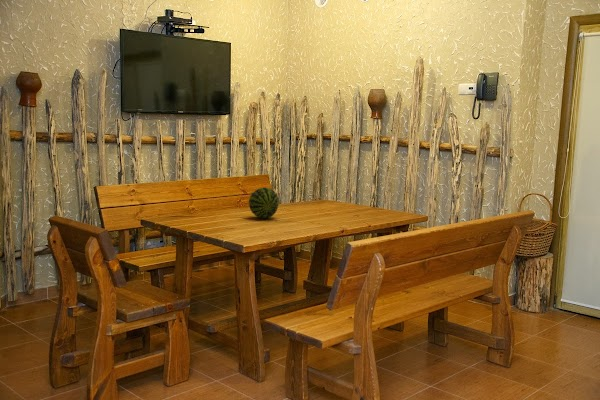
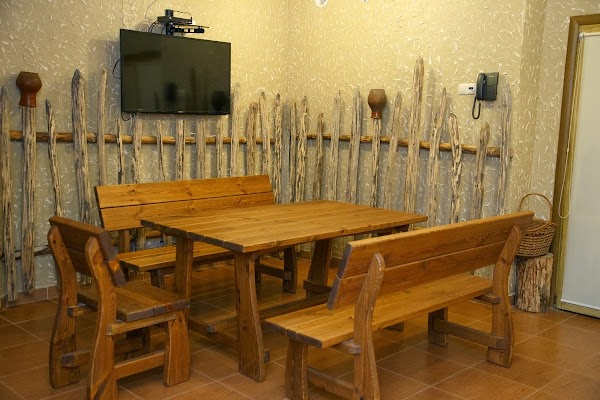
- fruit [248,187,280,219]
